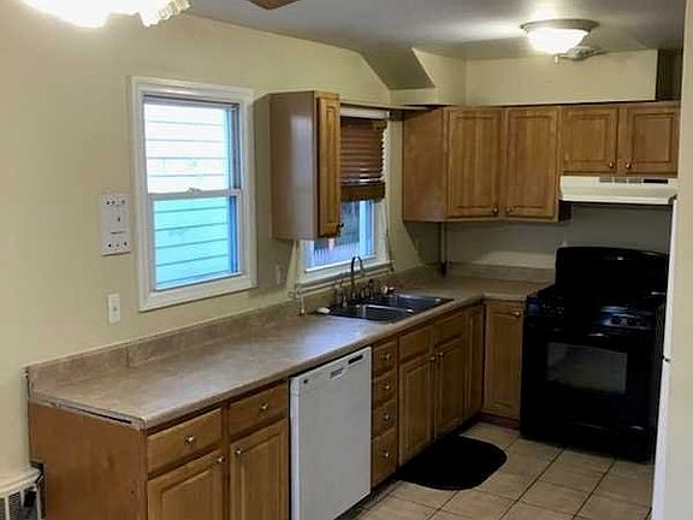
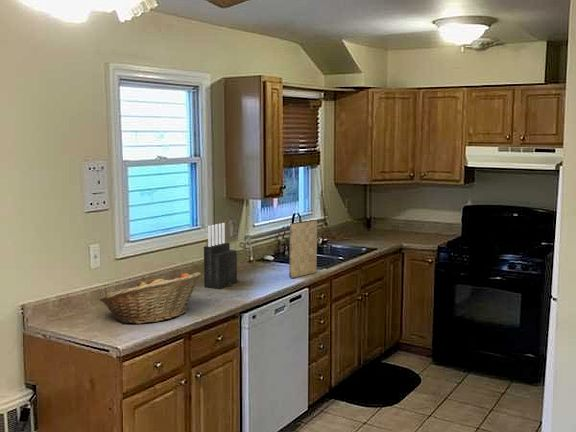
+ knife block [203,222,238,290]
+ fruit basket [99,271,202,325]
+ cutting board [288,219,318,279]
